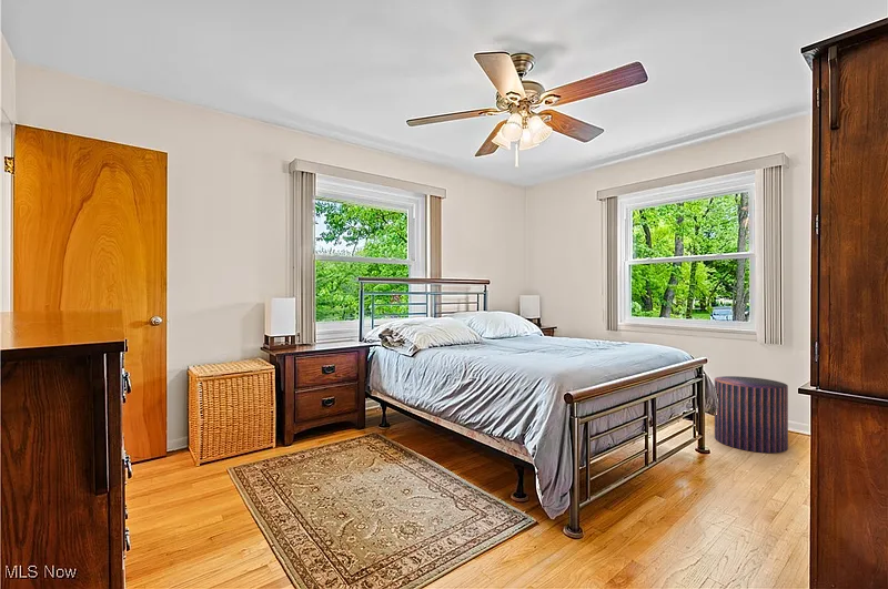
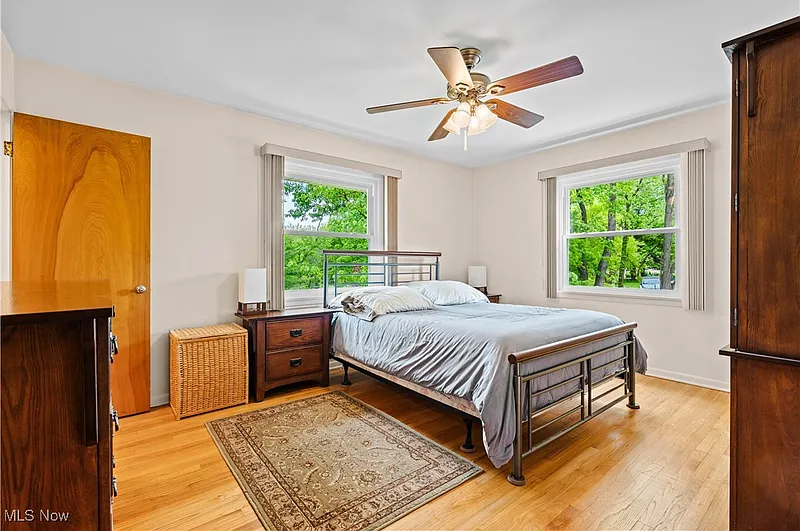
- pouf [714,375,789,454]
